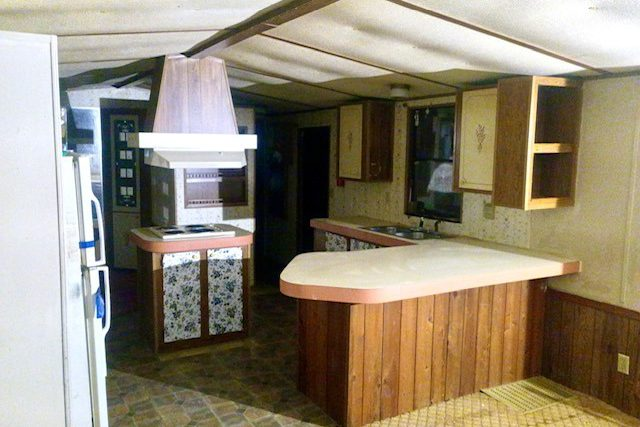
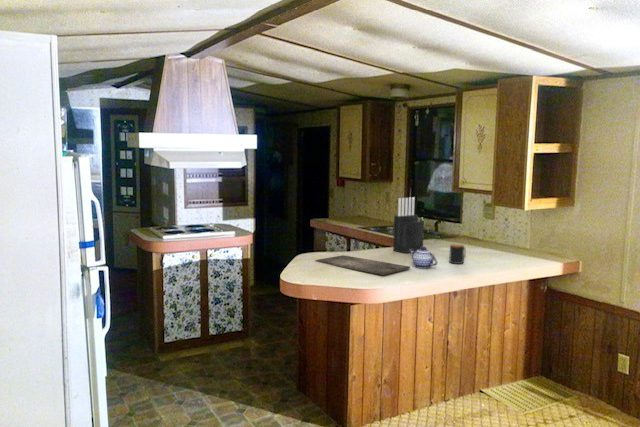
+ teapot [410,246,439,269]
+ knife block [392,196,425,254]
+ mug [448,244,467,265]
+ cutting board [314,254,411,276]
